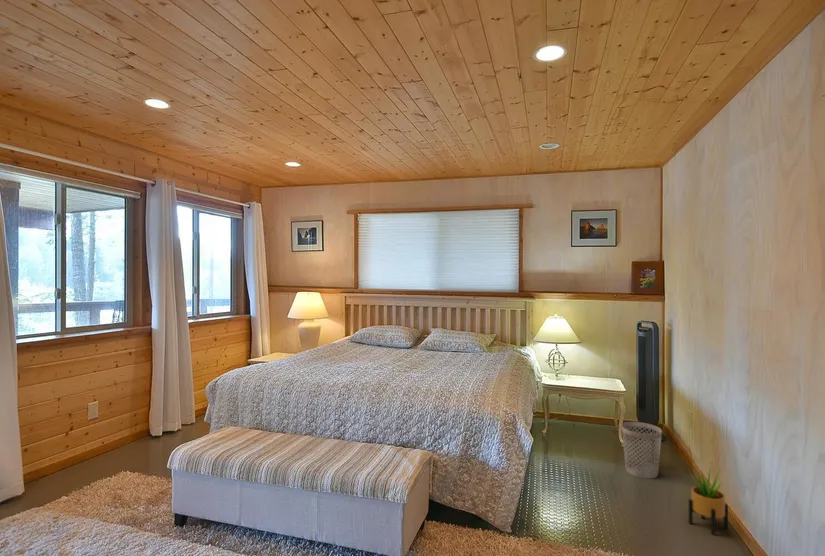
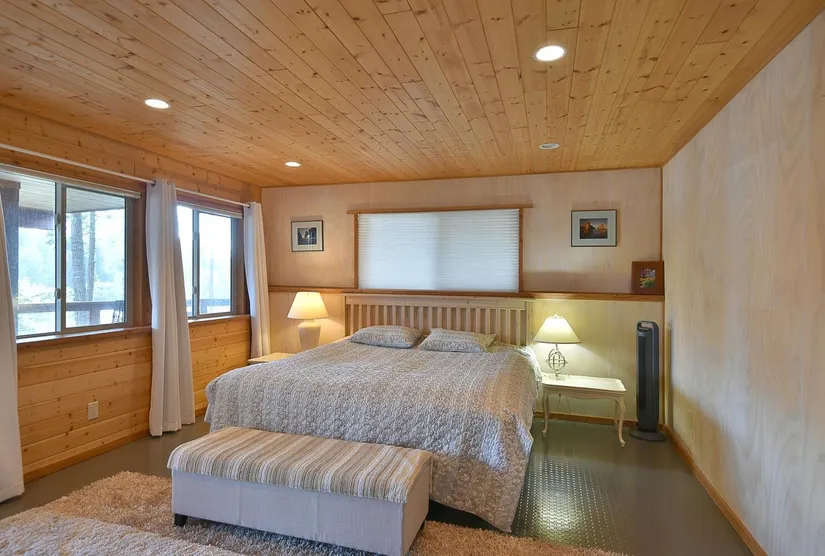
- potted plant [688,467,729,536]
- wastebasket [621,421,663,479]
